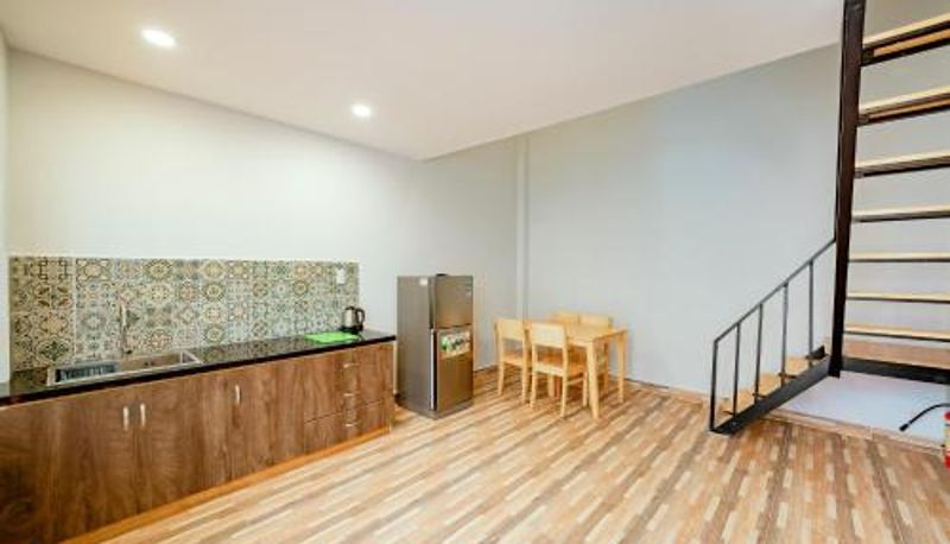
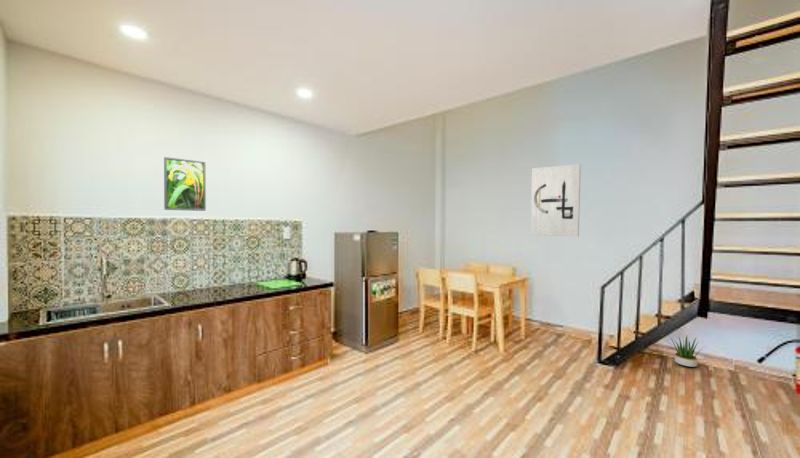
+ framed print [163,156,207,212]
+ potted plant [668,334,705,368]
+ wall art [529,163,582,238]
